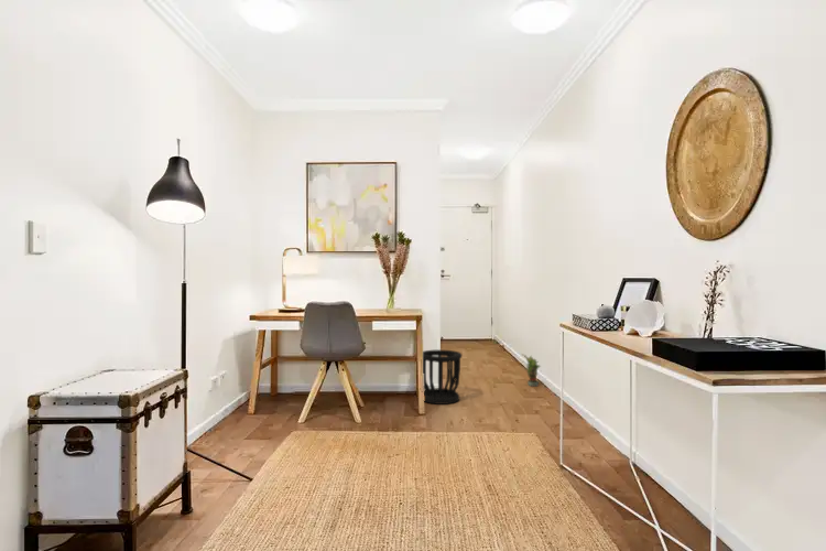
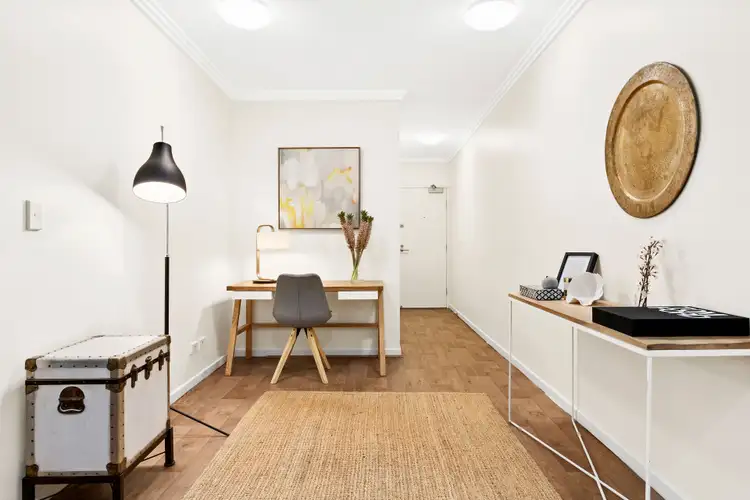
- wastebasket [422,348,463,406]
- potted plant [520,353,542,388]
